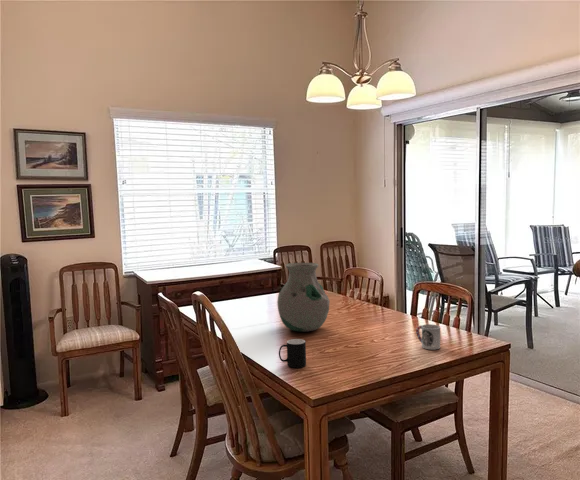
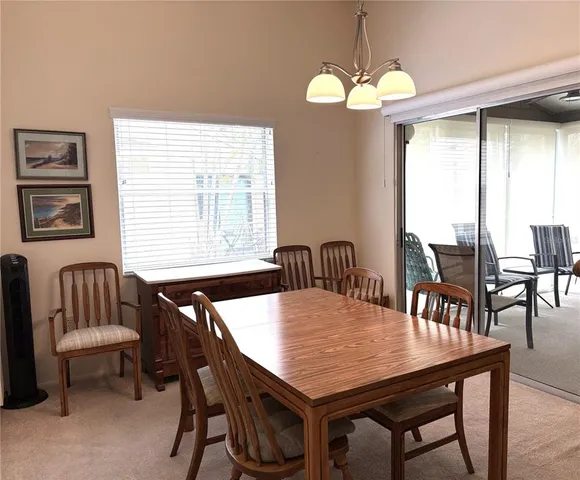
- vase [276,262,331,333]
- cup [415,323,441,351]
- cup [278,338,307,369]
